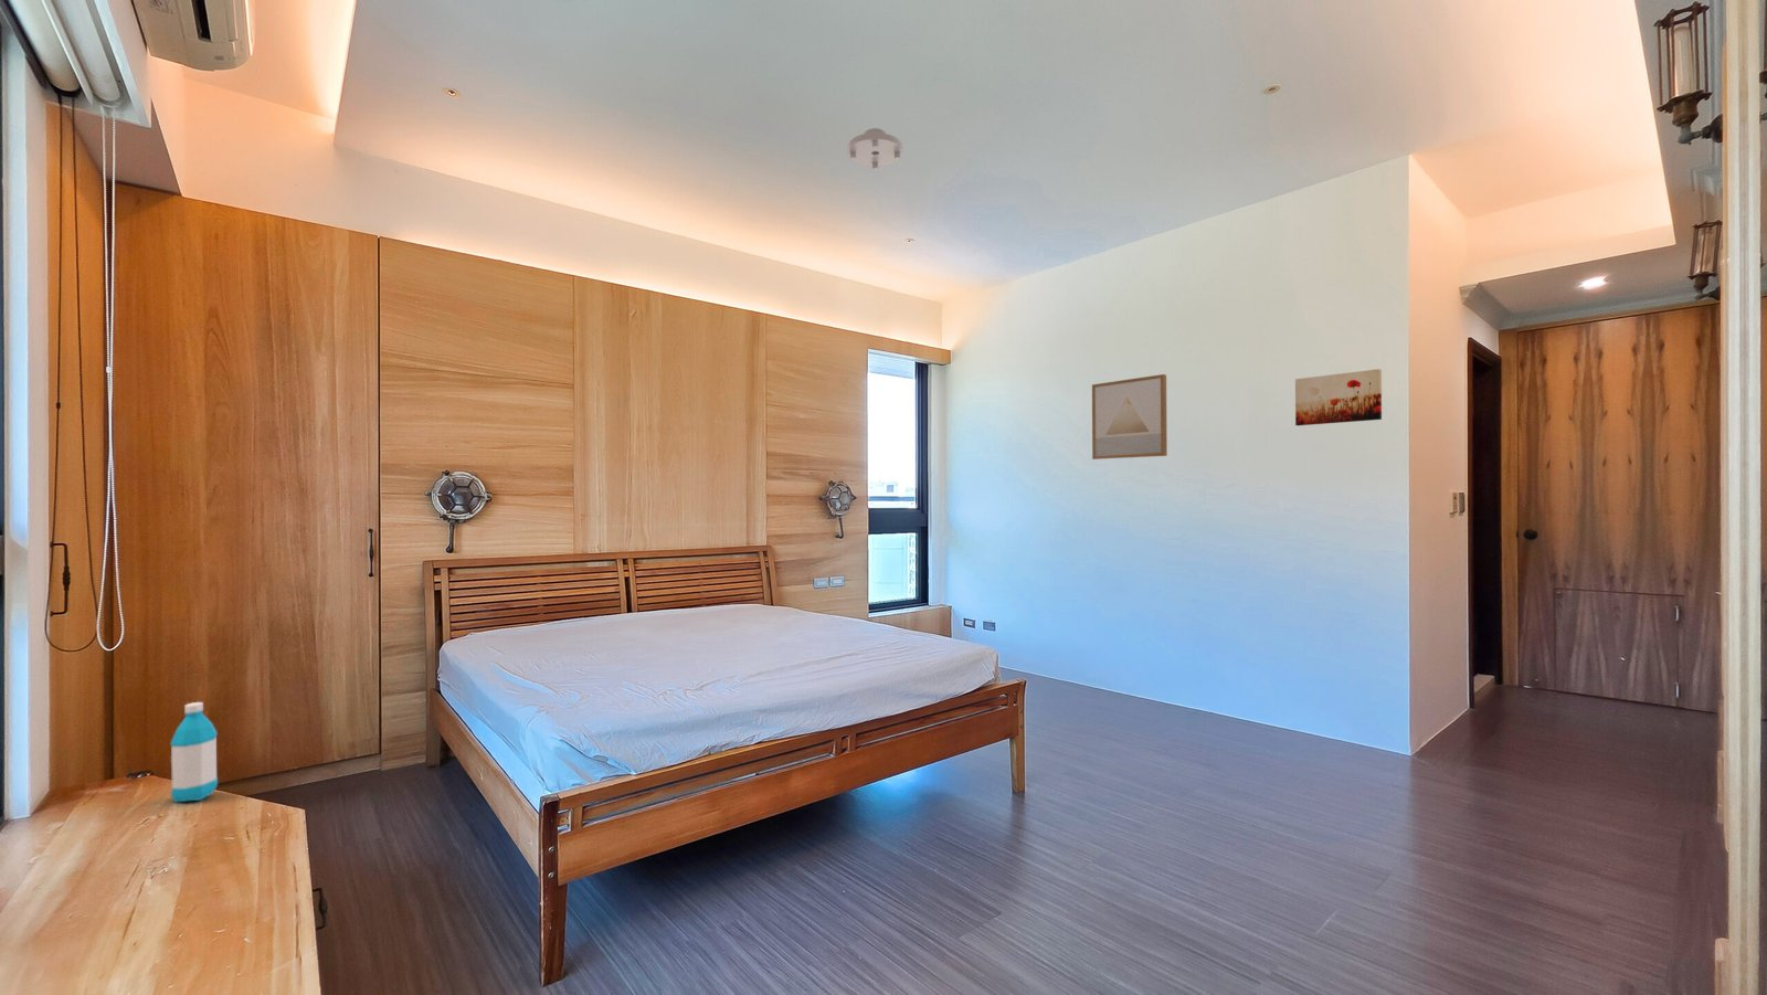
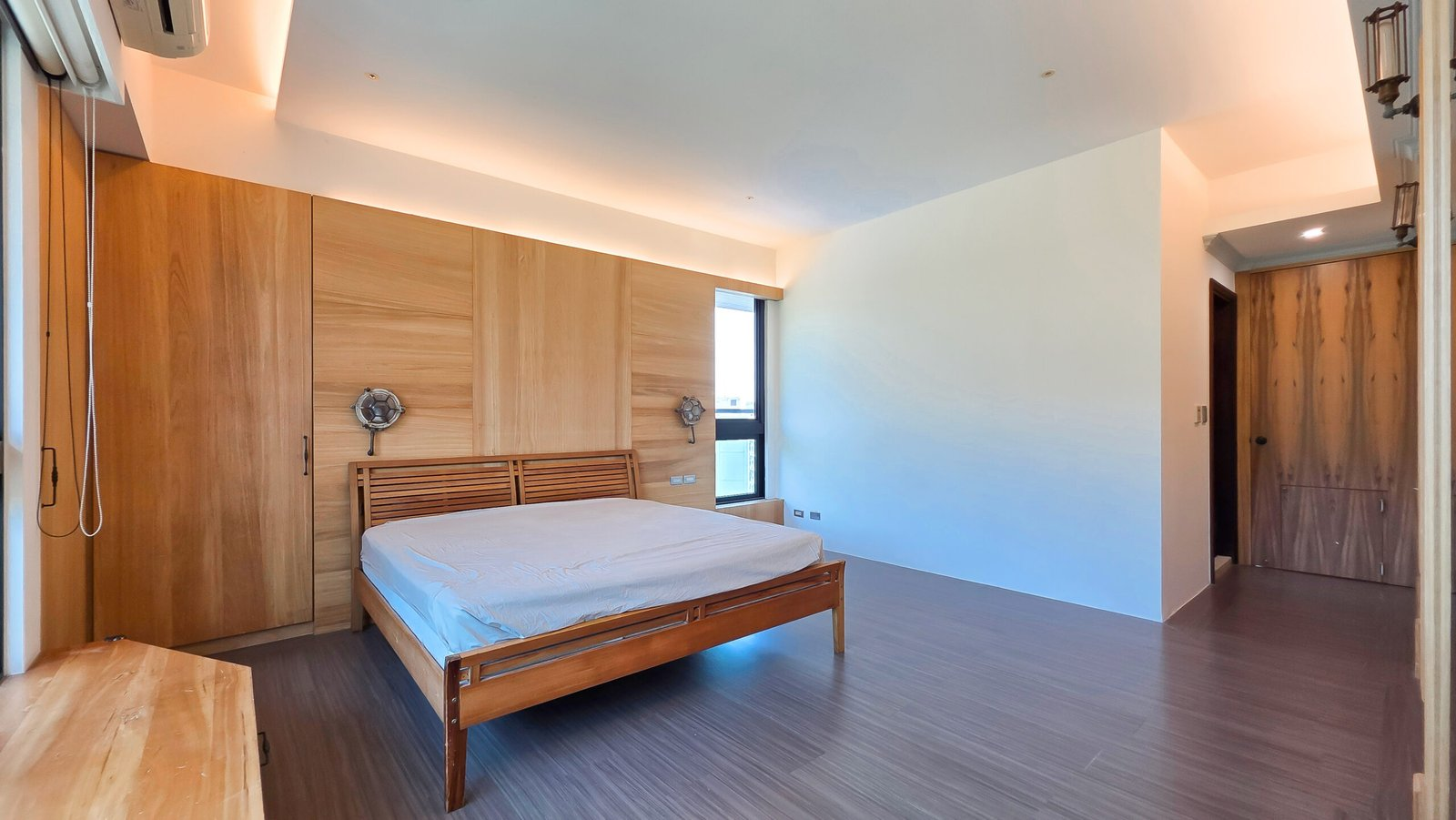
- water bottle [169,701,218,803]
- wall art [1091,374,1169,461]
- ceiling light [847,127,904,171]
- wall art [1295,368,1382,426]
